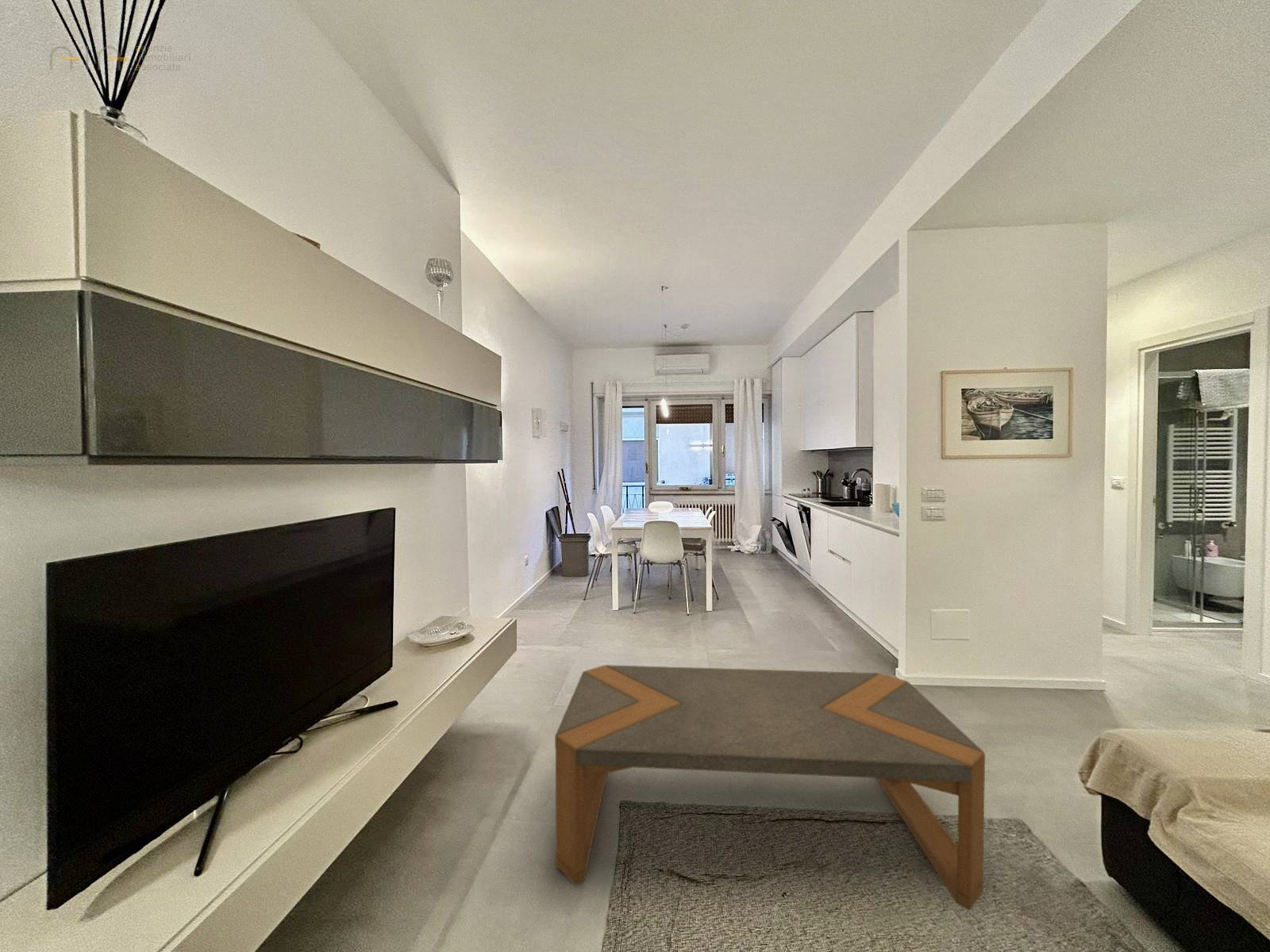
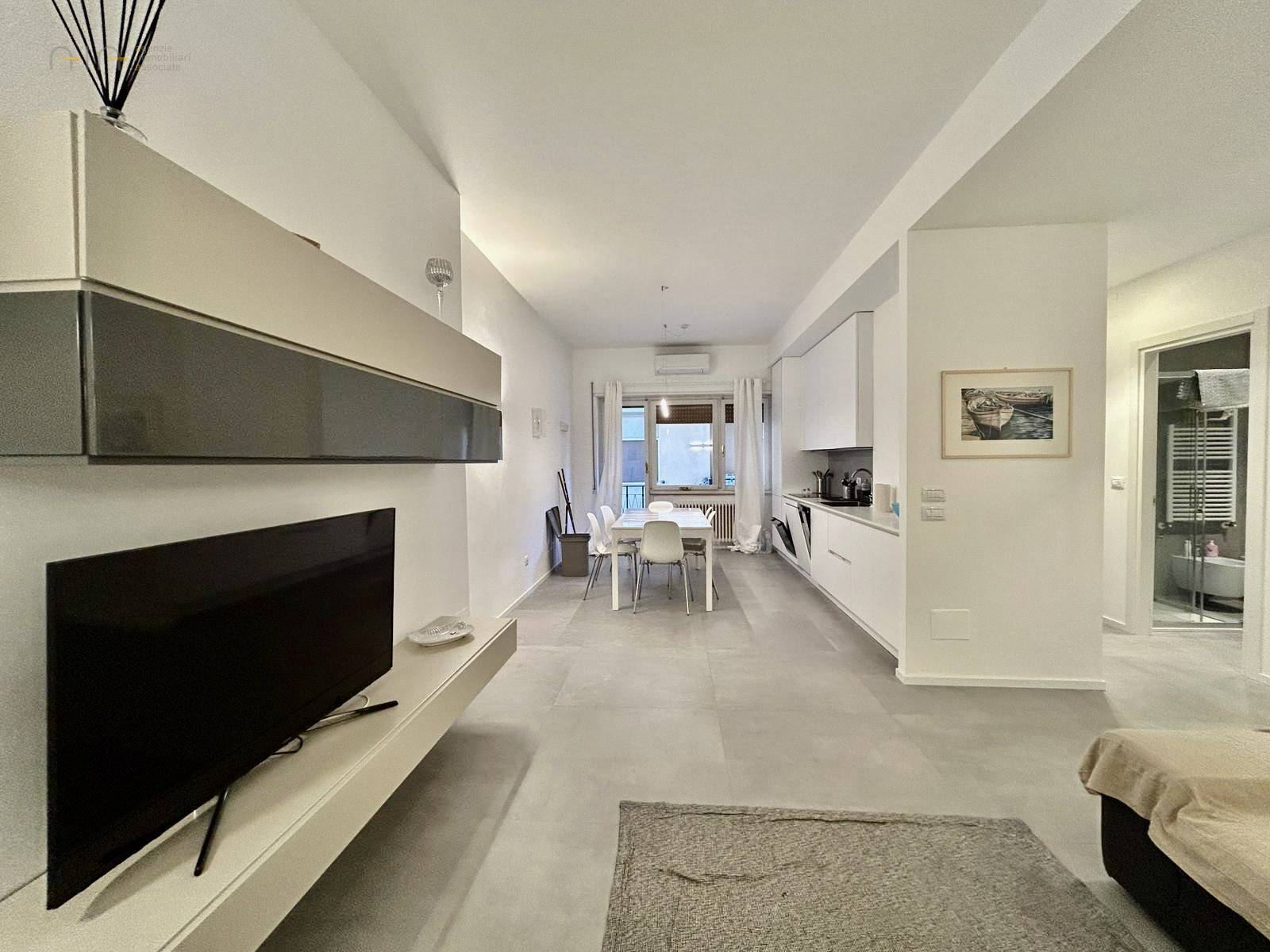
- coffee table [554,664,986,911]
